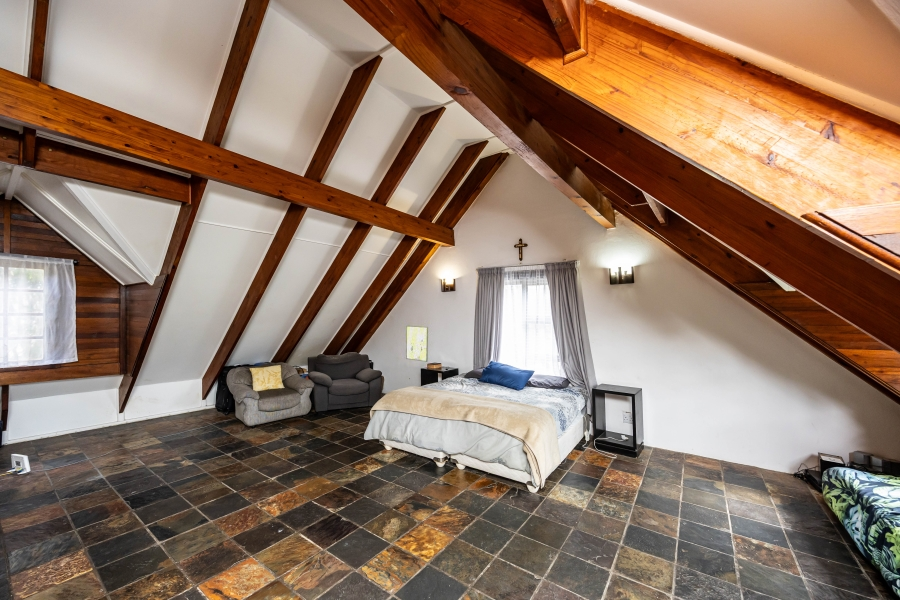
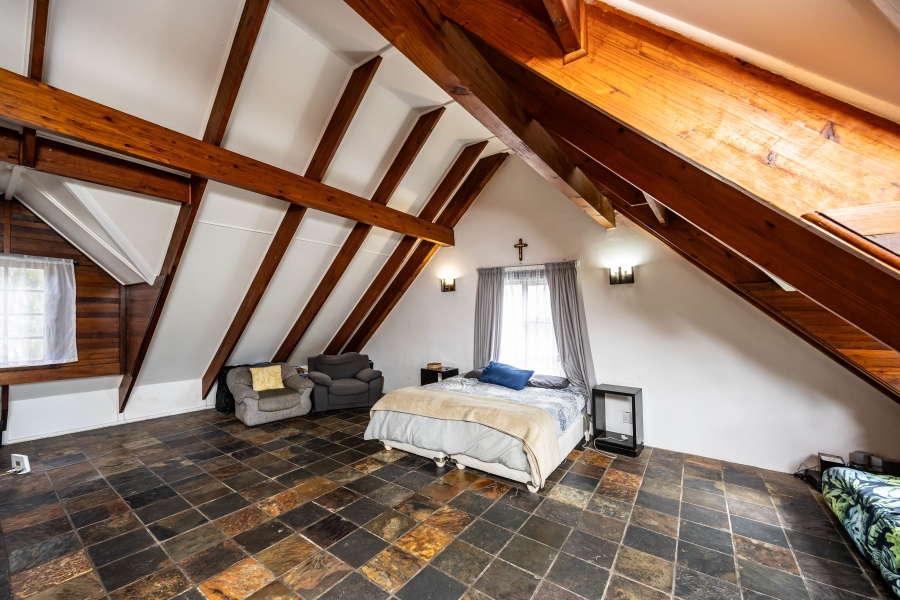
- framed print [405,325,429,363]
